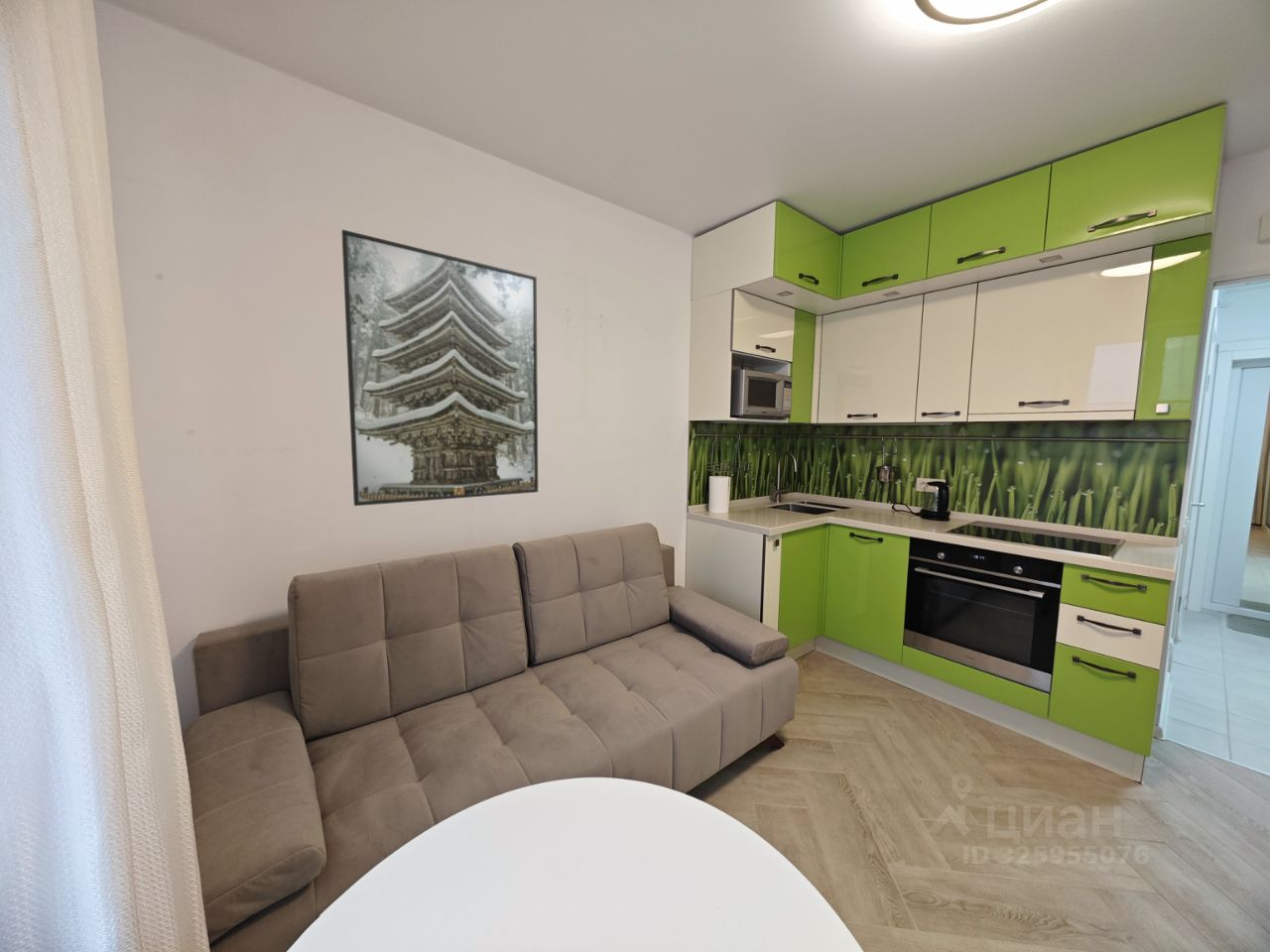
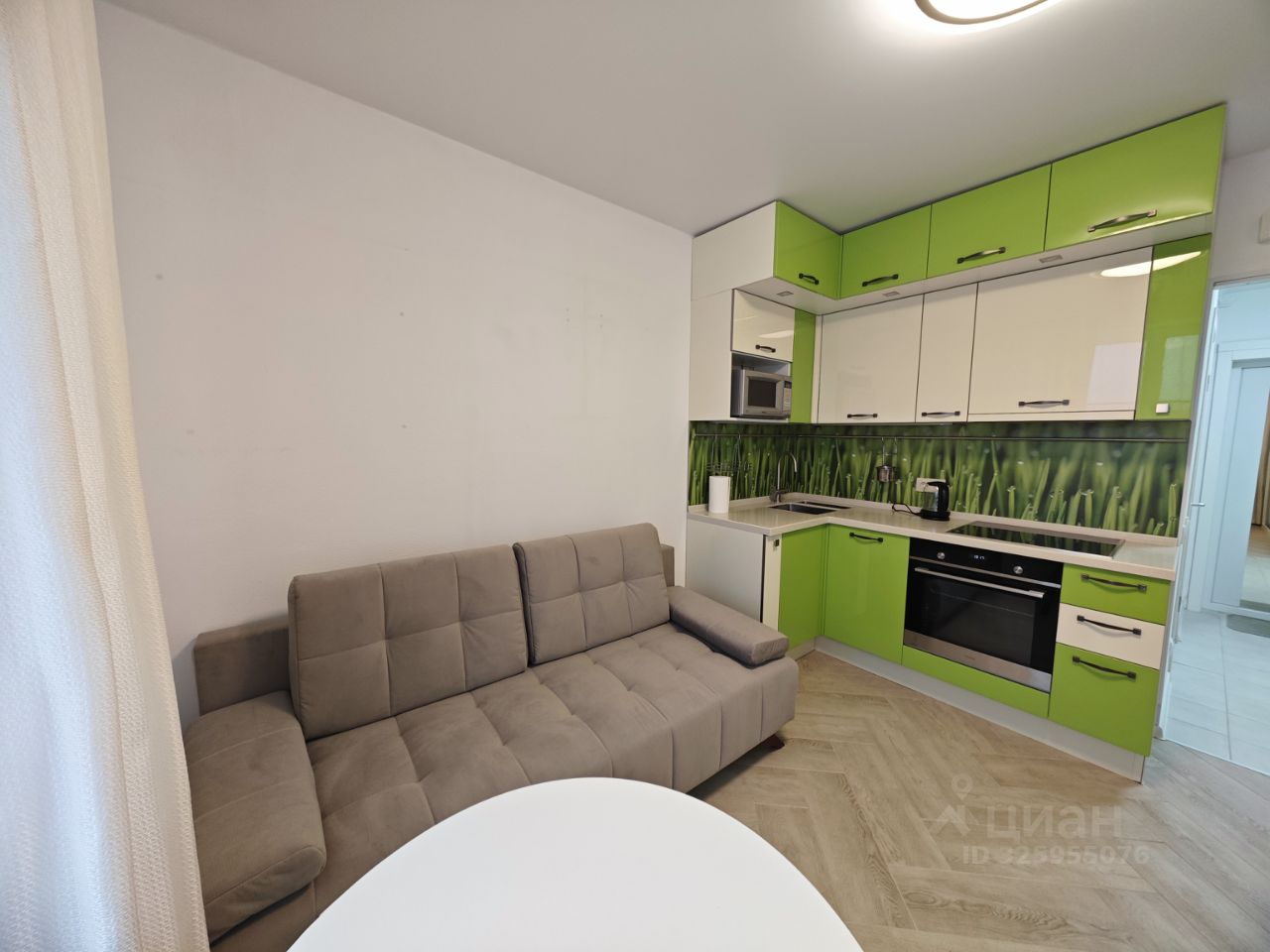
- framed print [340,229,539,507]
